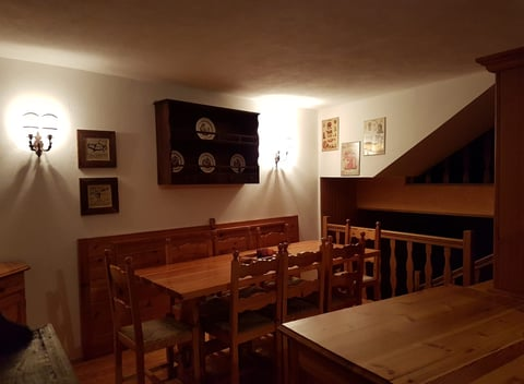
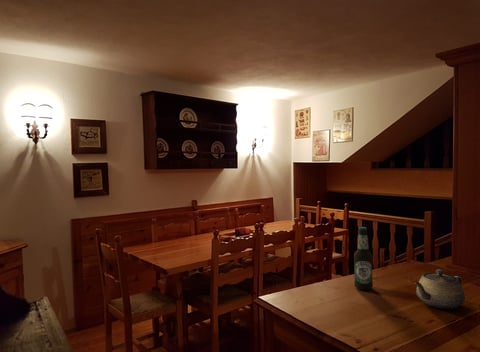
+ teapot [414,269,466,310]
+ bottle [353,226,374,291]
